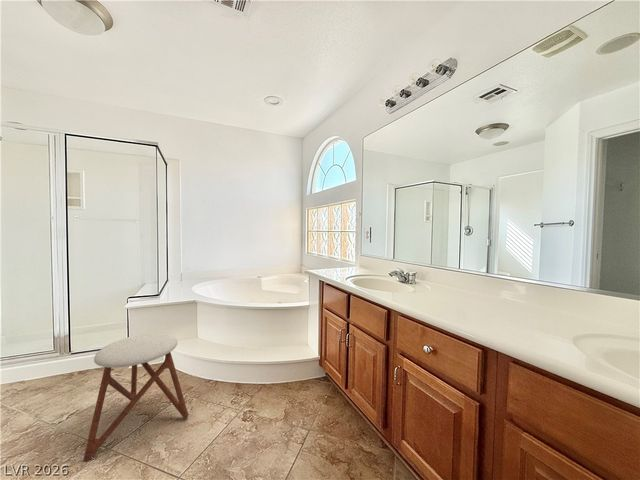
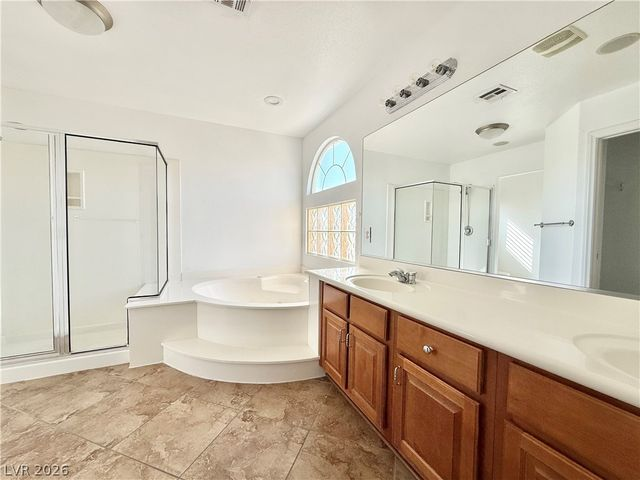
- stool [82,332,189,462]
